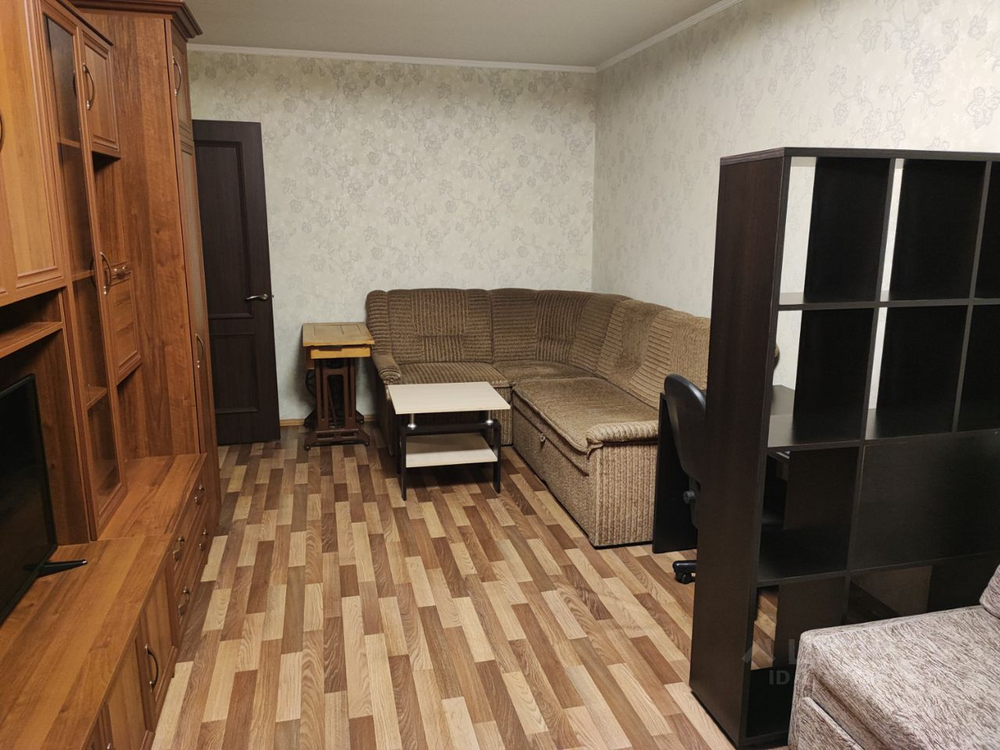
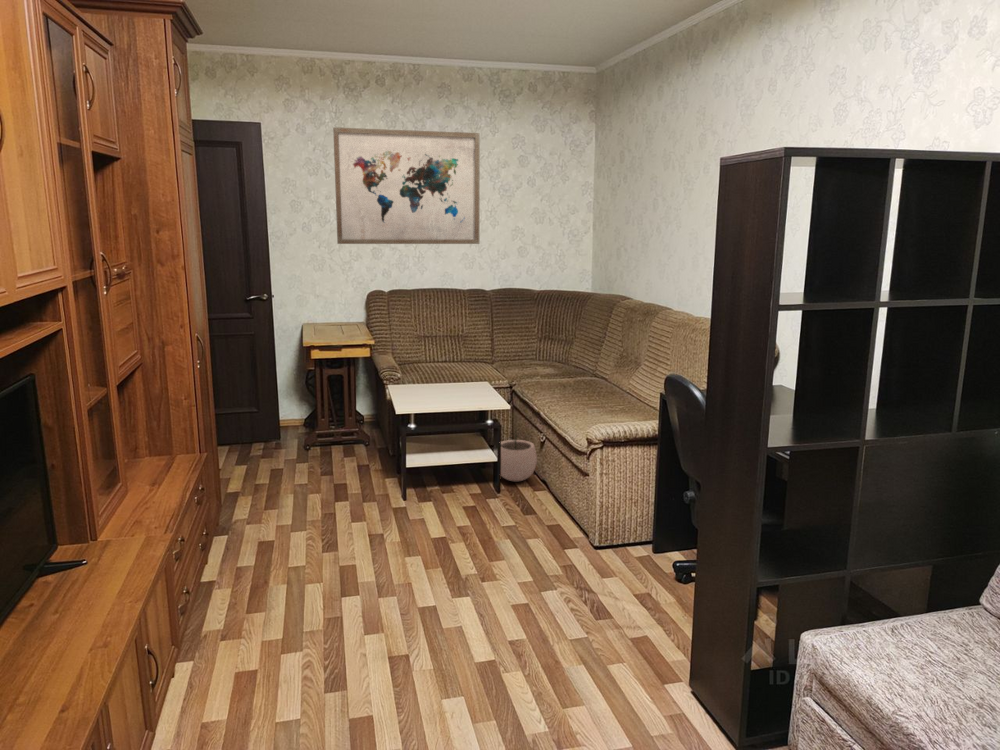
+ plant pot [500,428,538,482]
+ wall art [332,126,480,245]
